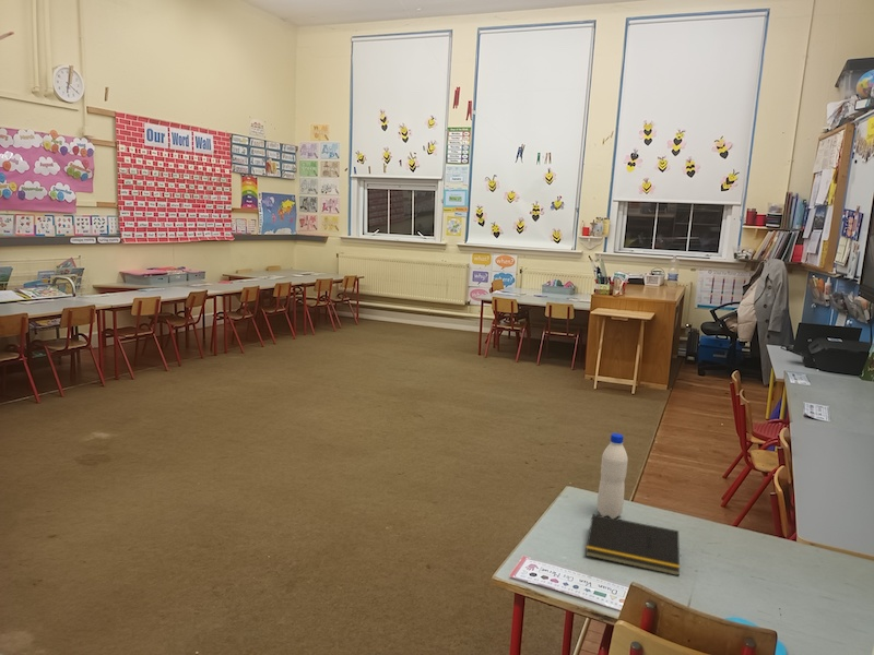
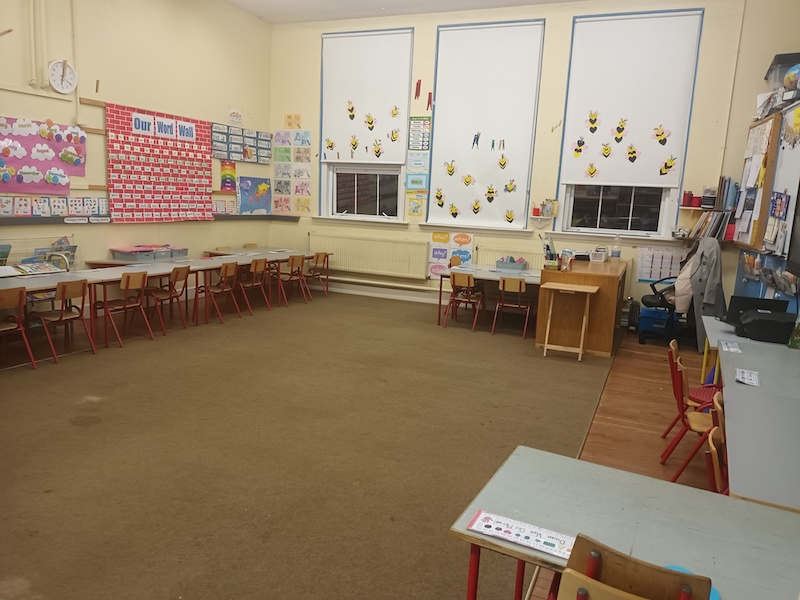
- notepad [584,513,681,576]
- water bottle [595,432,629,519]
